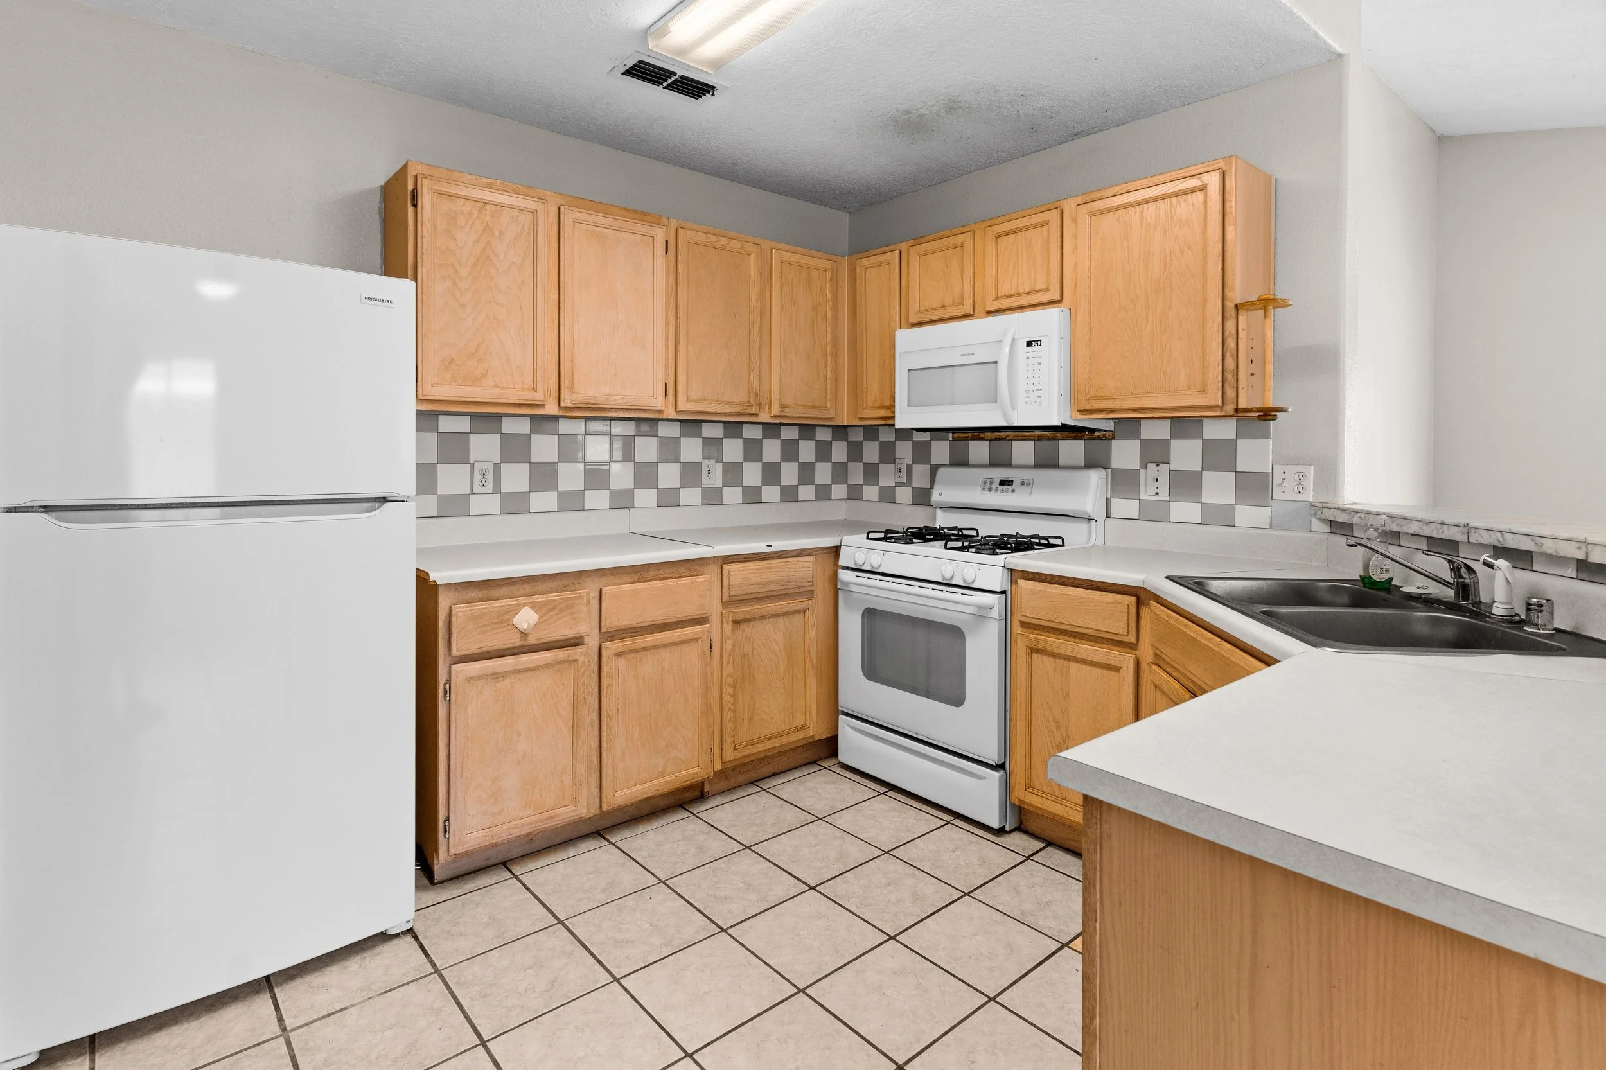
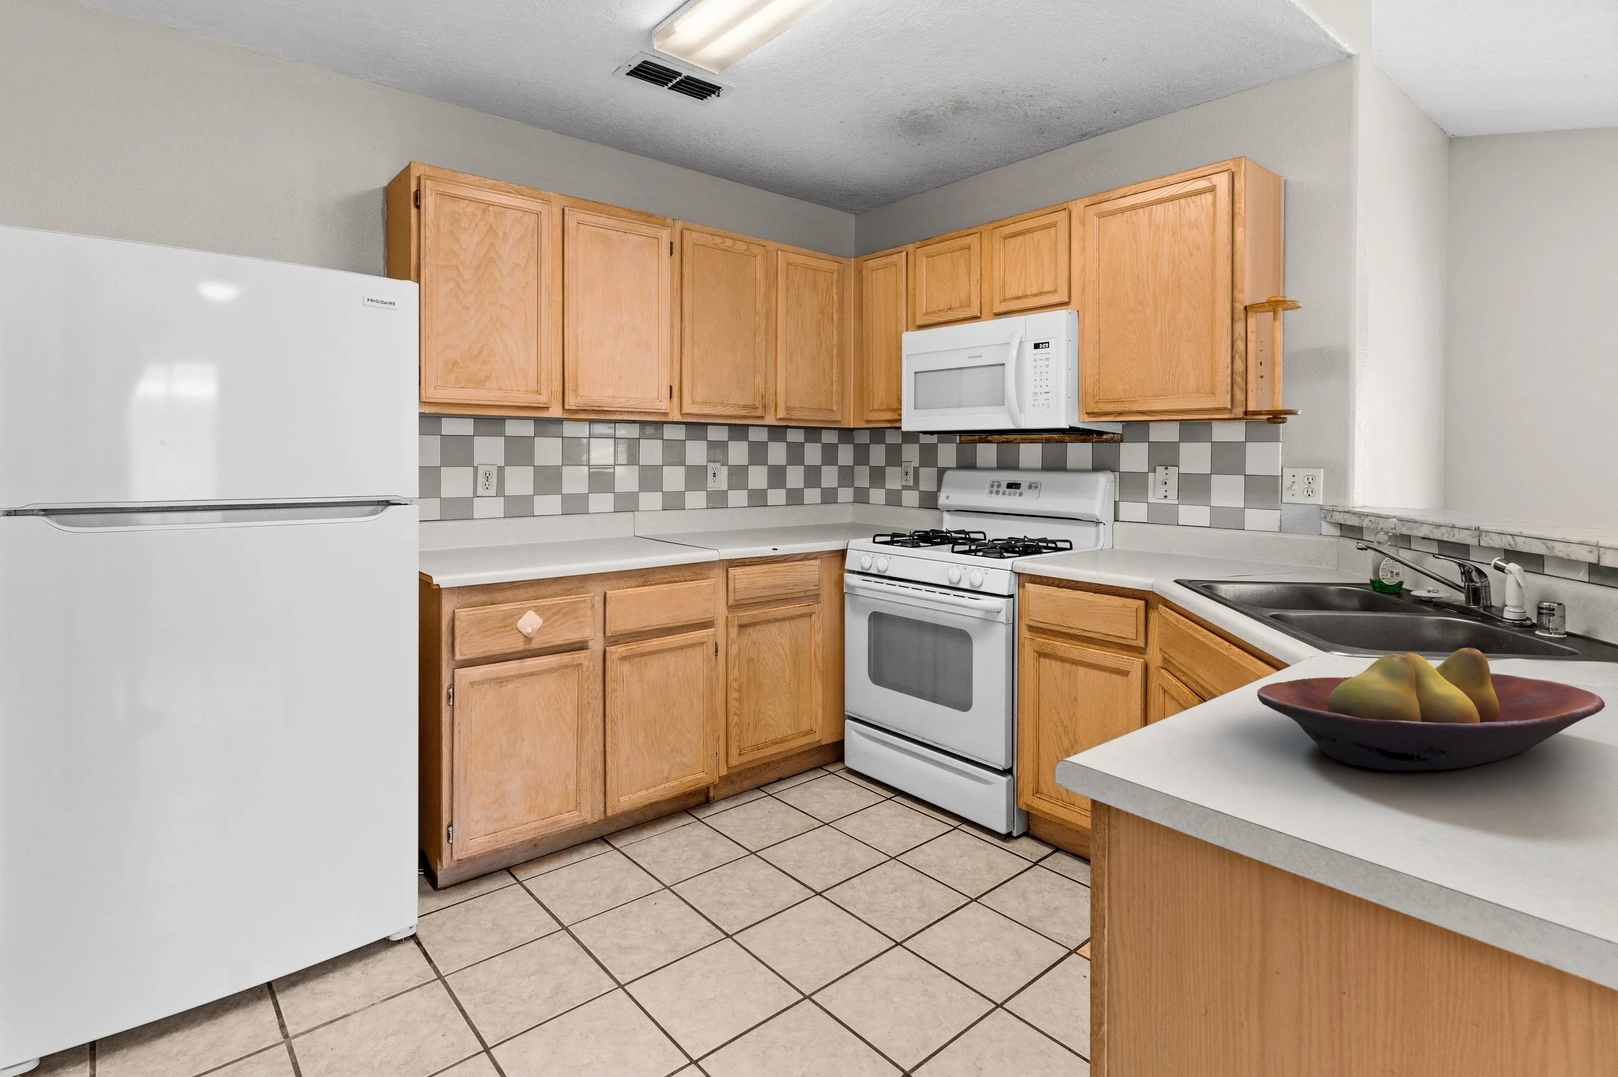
+ fruit bowl [1257,647,1606,770]
